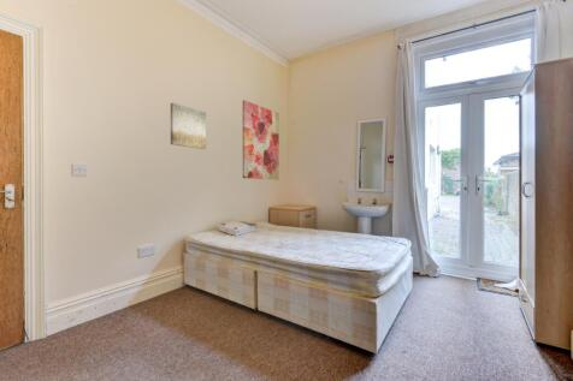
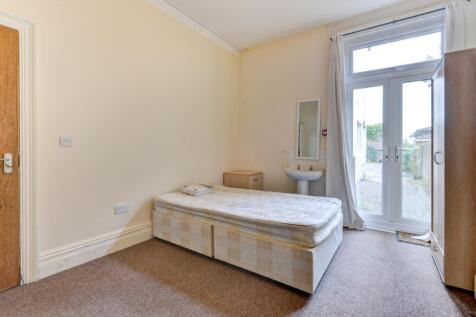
- wall art [242,99,280,180]
- wall art [170,102,207,150]
